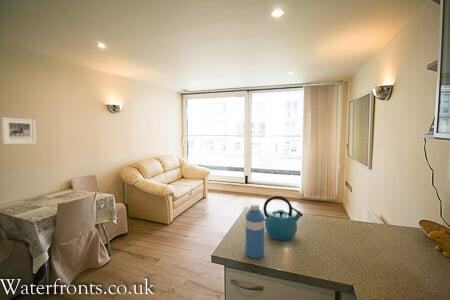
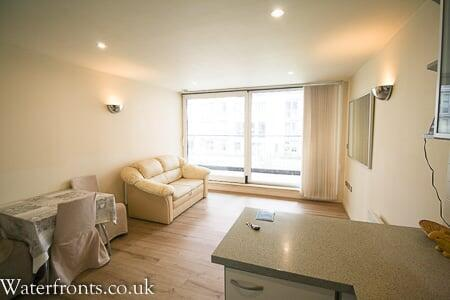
- kettle [262,194,304,241]
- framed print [0,116,37,145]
- water bottle [244,203,265,259]
